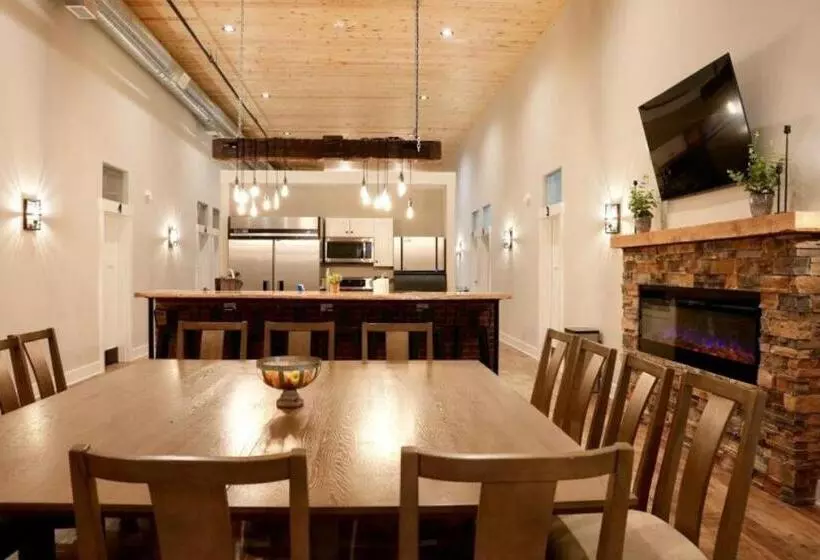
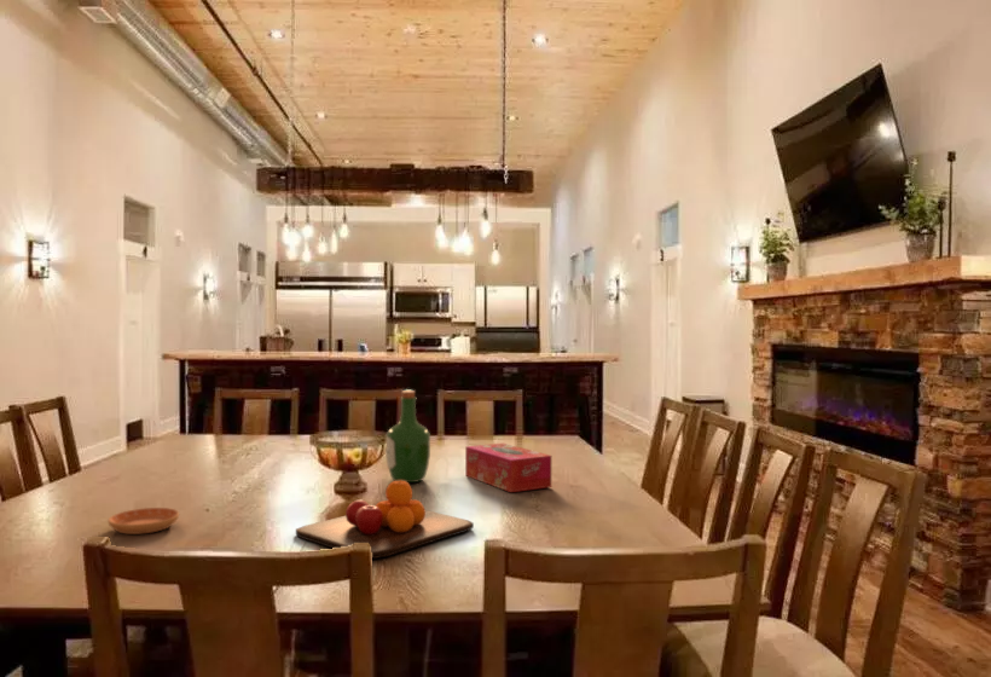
+ wine bottle [384,388,431,484]
+ chopping board [295,480,475,560]
+ tissue box [464,442,552,493]
+ saucer [106,507,180,536]
